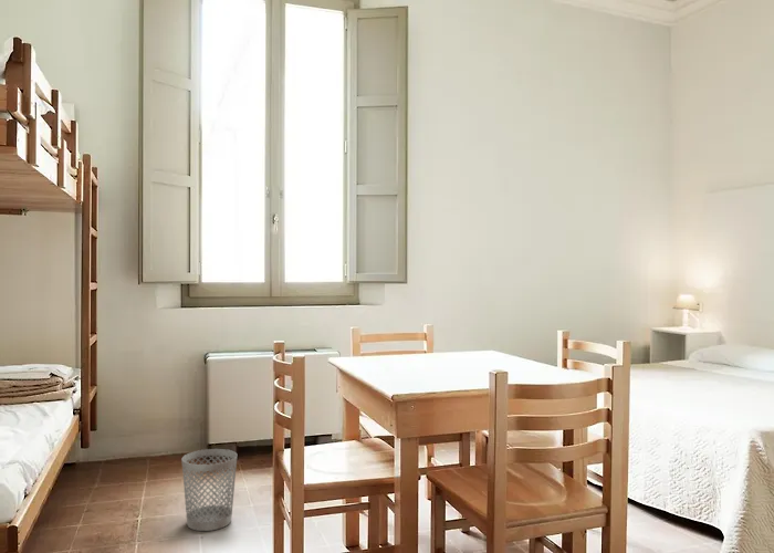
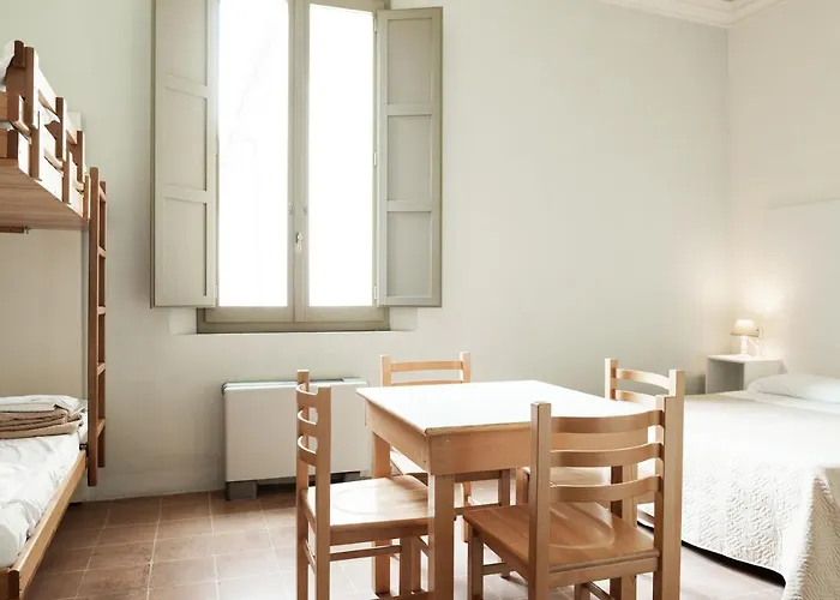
- wastebasket [180,448,238,532]
